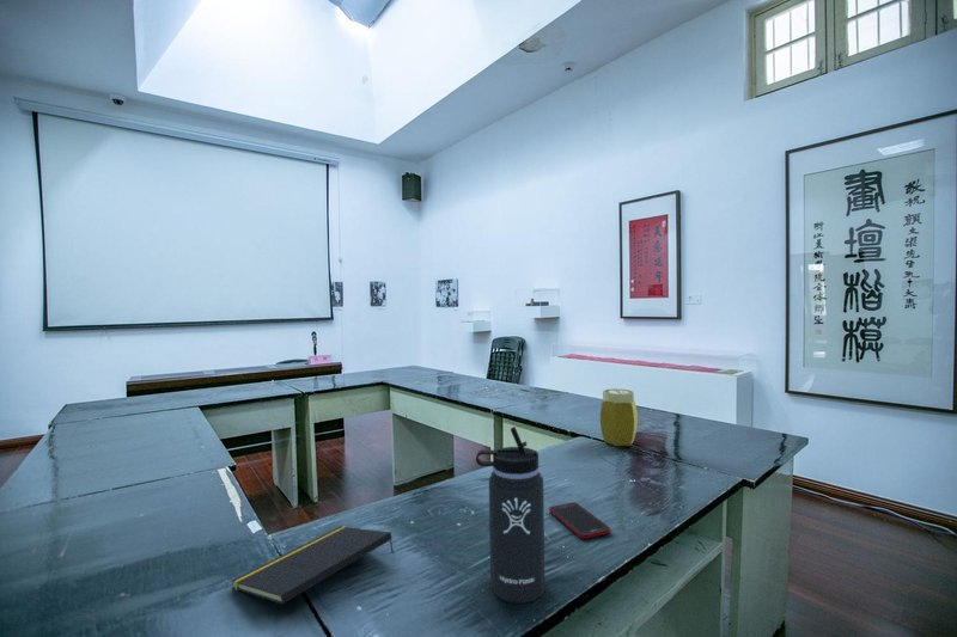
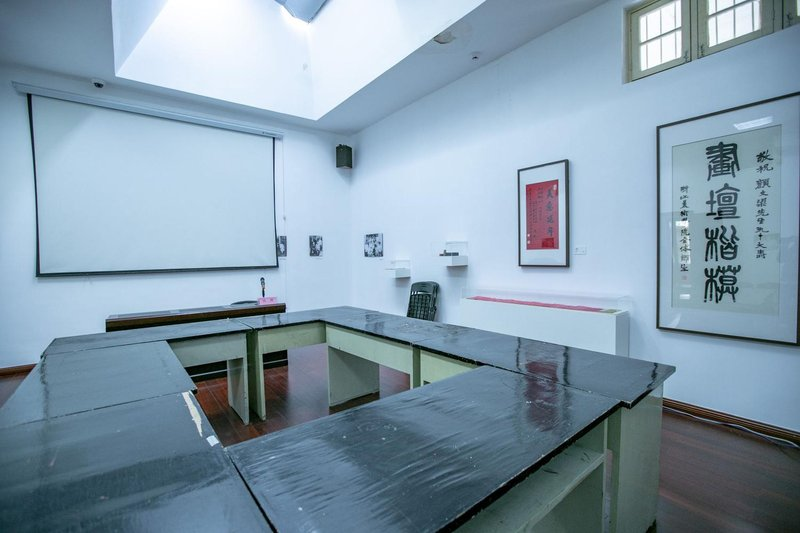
- notepad [230,525,395,606]
- jar [599,387,639,447]
- thermos bottle [475,425,547,605]
- cell phone [548,501,611,540]
